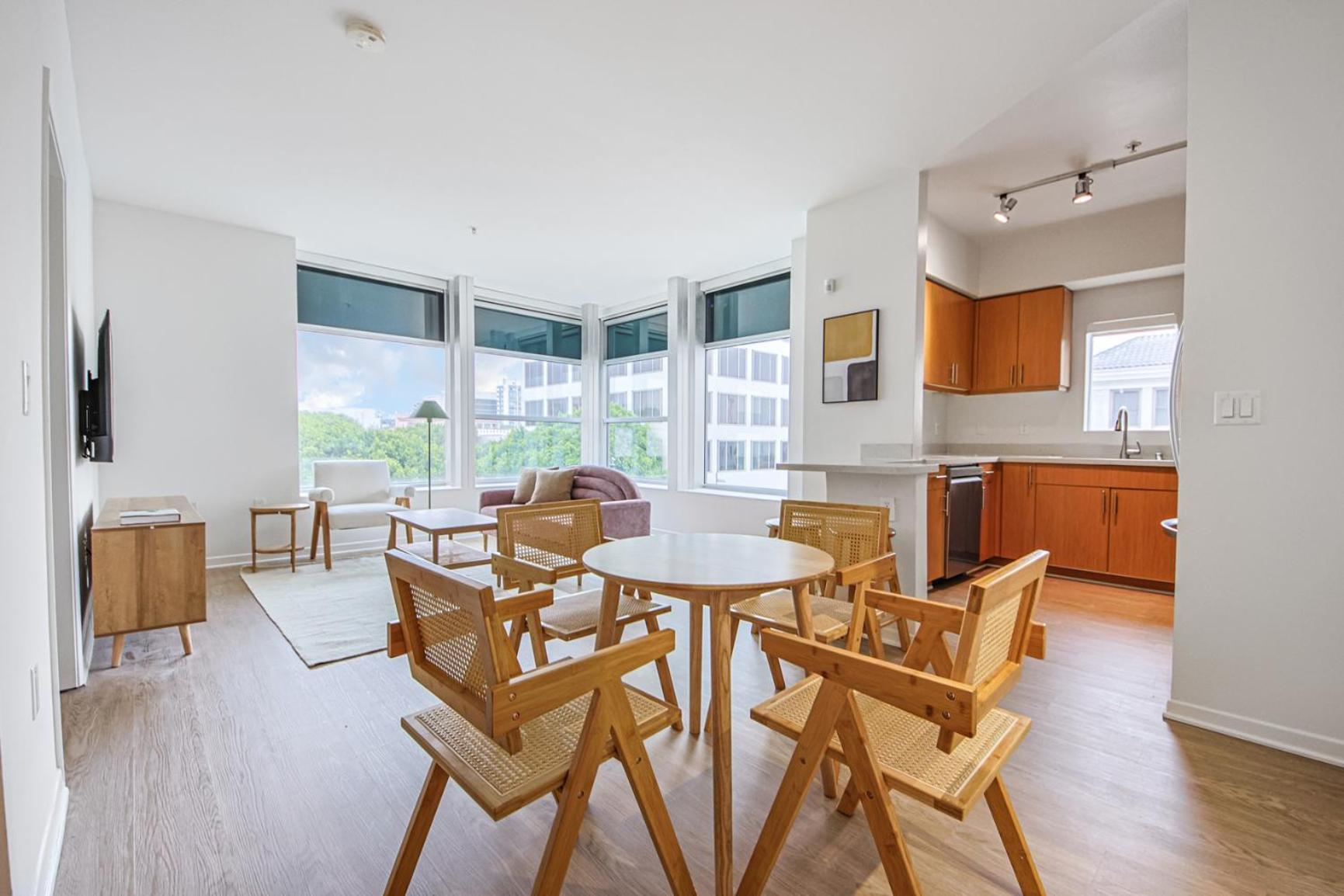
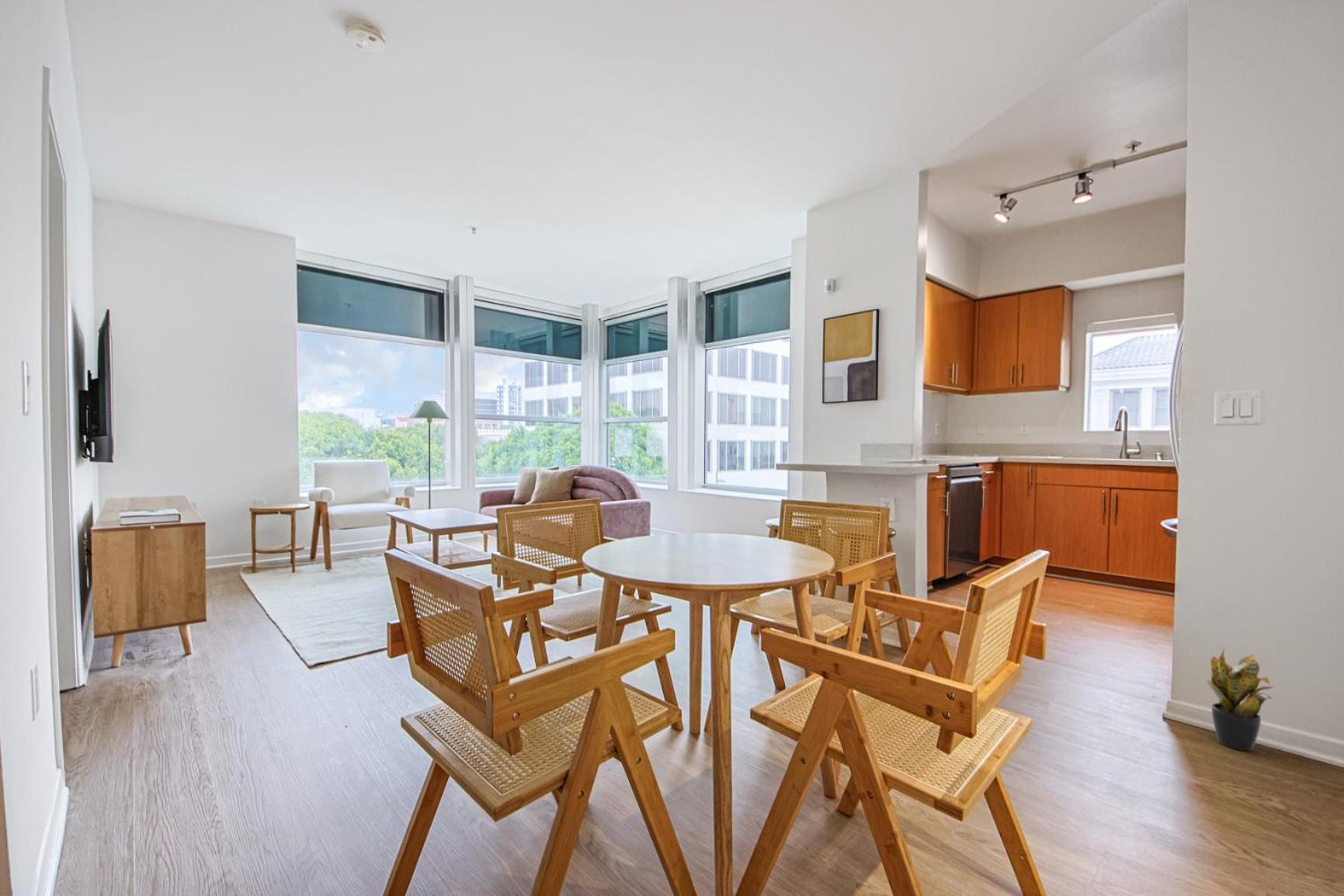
+ potted plant [1206,648,1276,752]
